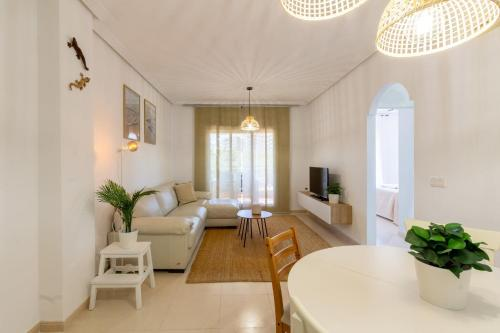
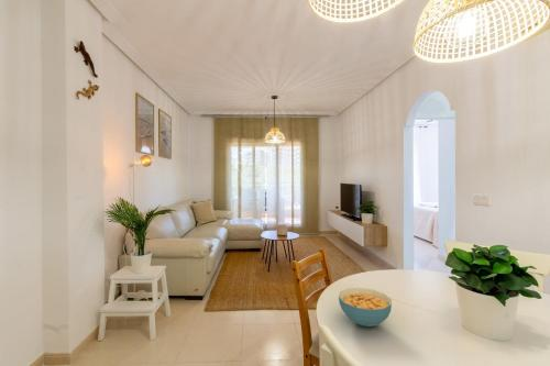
+ cereal bowl [338,287,393,328]
